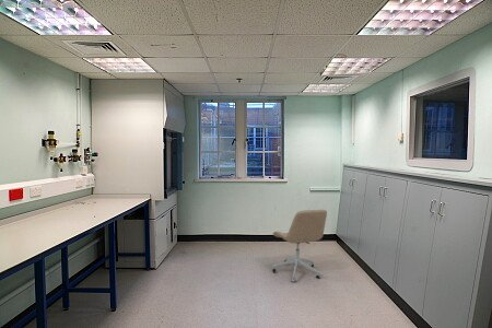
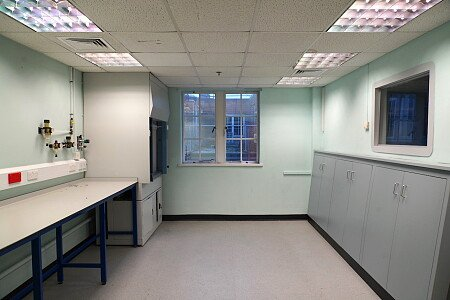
- office chair [271,209,328,283]
